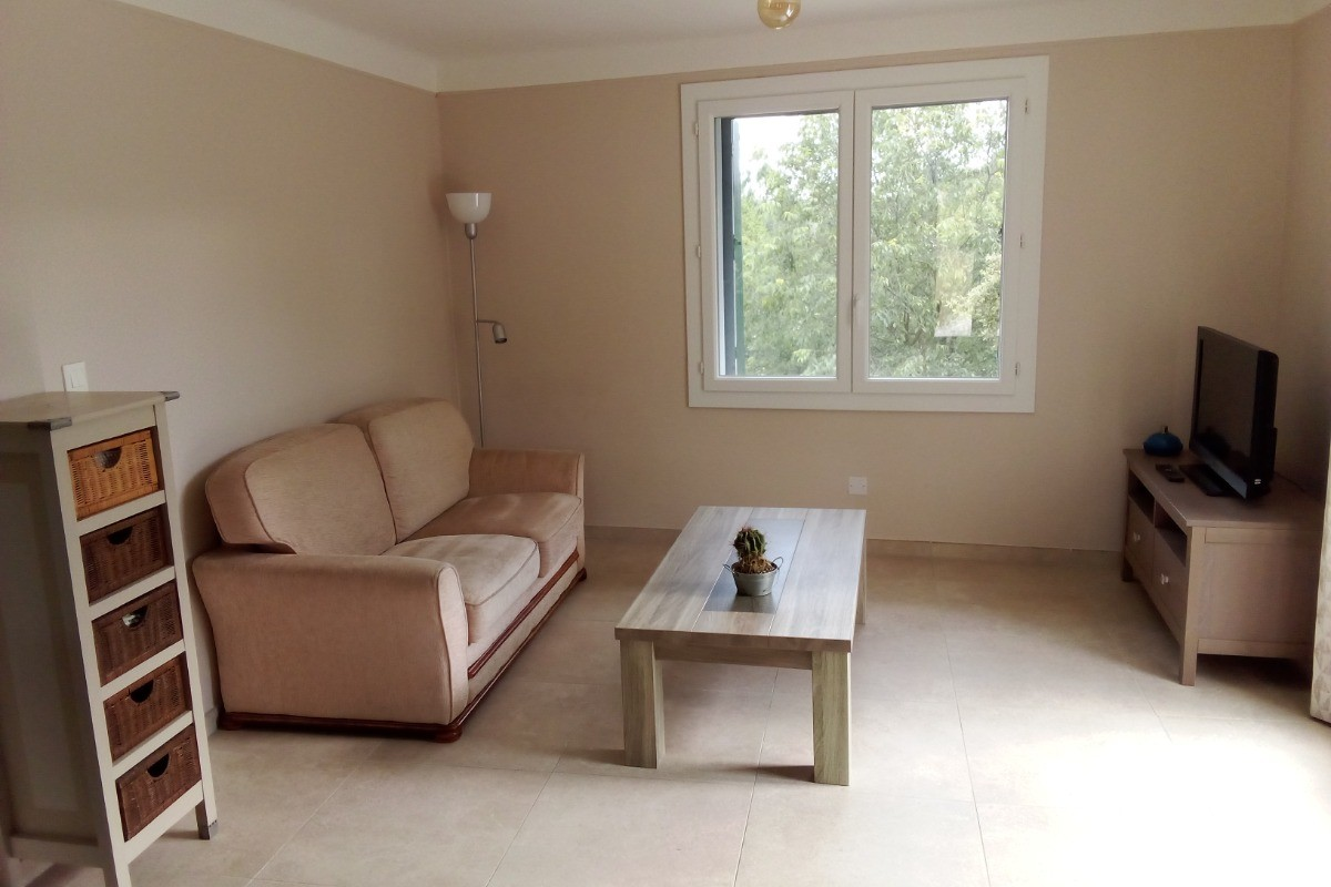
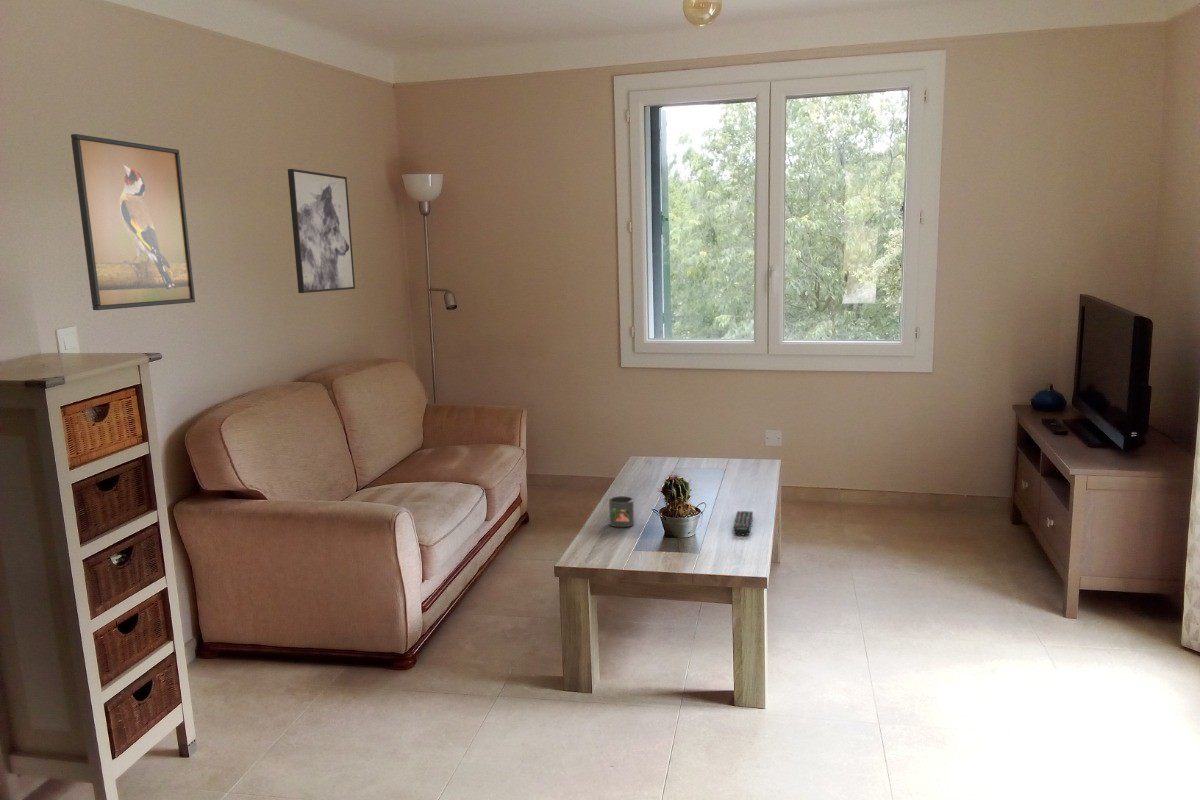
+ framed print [70,133,196,311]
+ wall art [287,168,356,294]
+ mug [608,495,635,528]
+ remote control [732,510,754,536]
